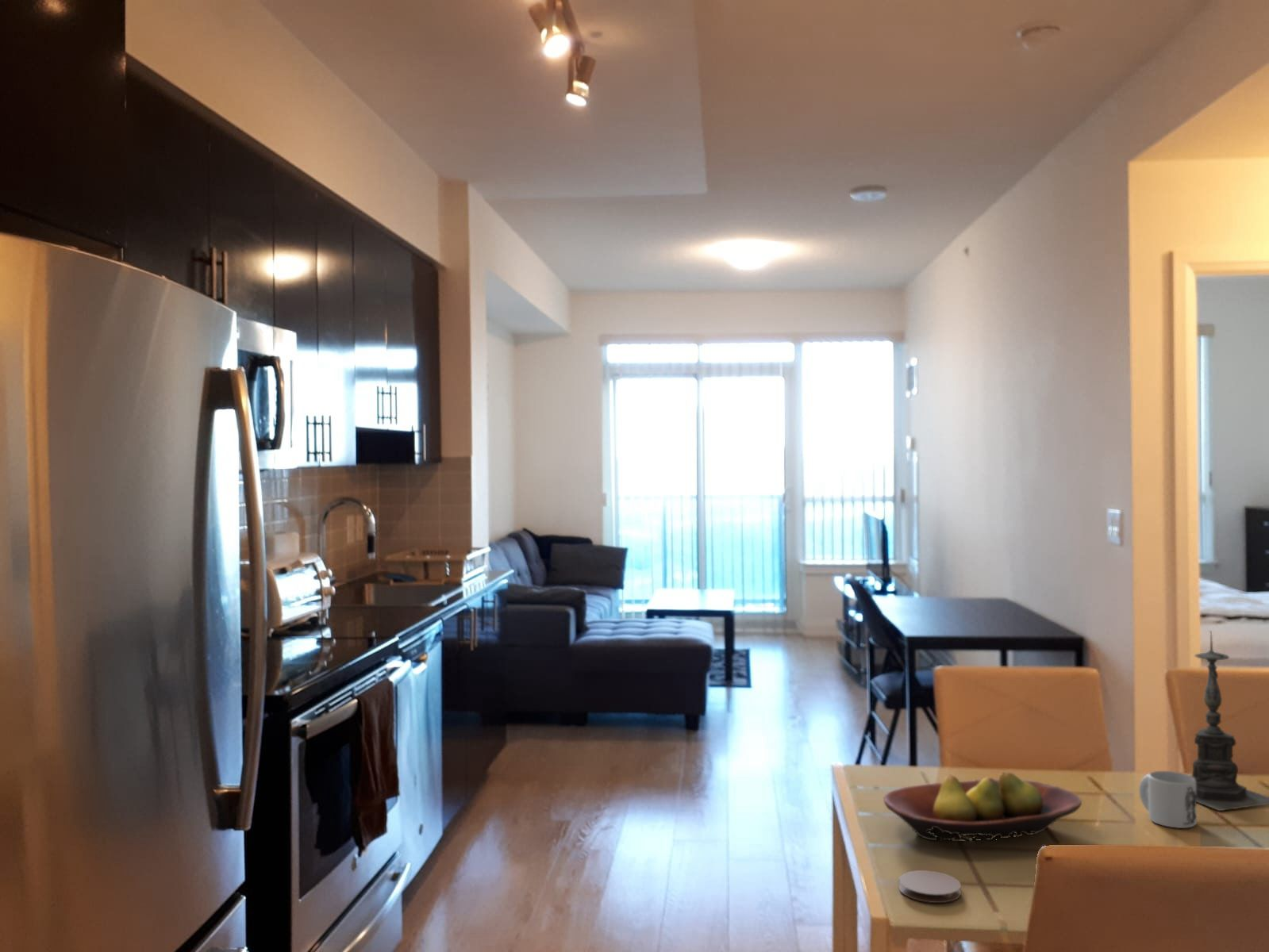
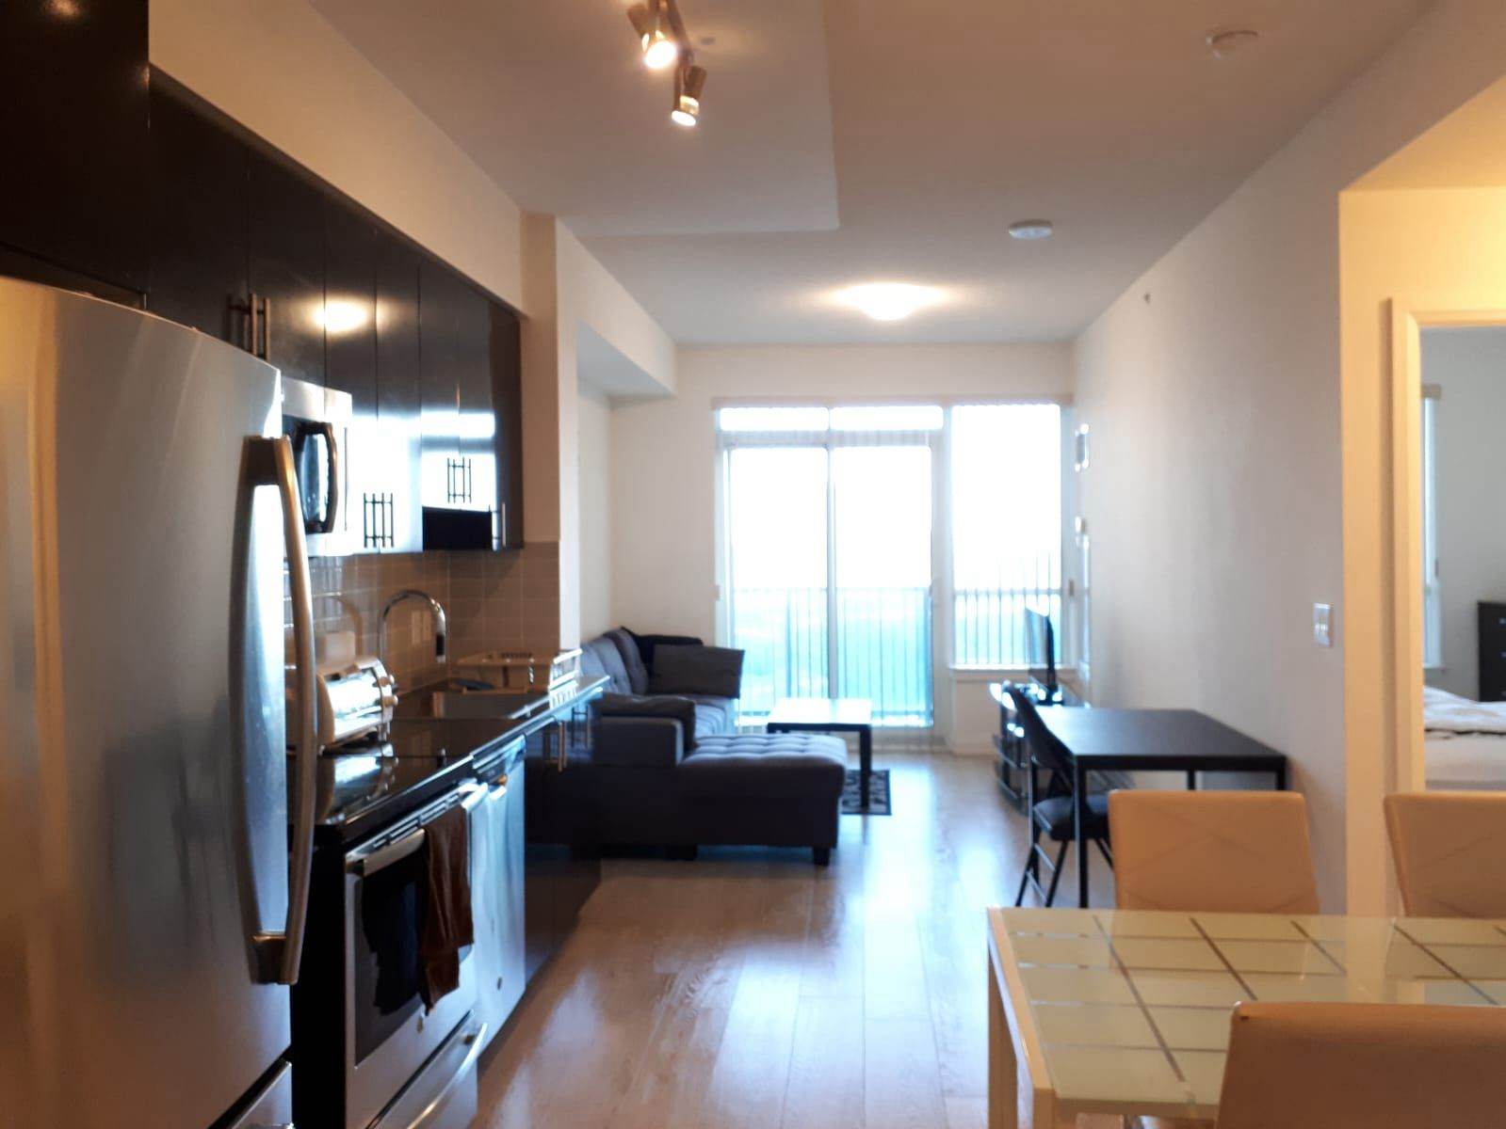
- mug [1138,770,1198,829]
- fruit bowl [883,770,1082,843]
- candle holder [1190,630,1269,812]
- coaster [898,869,962,904]
